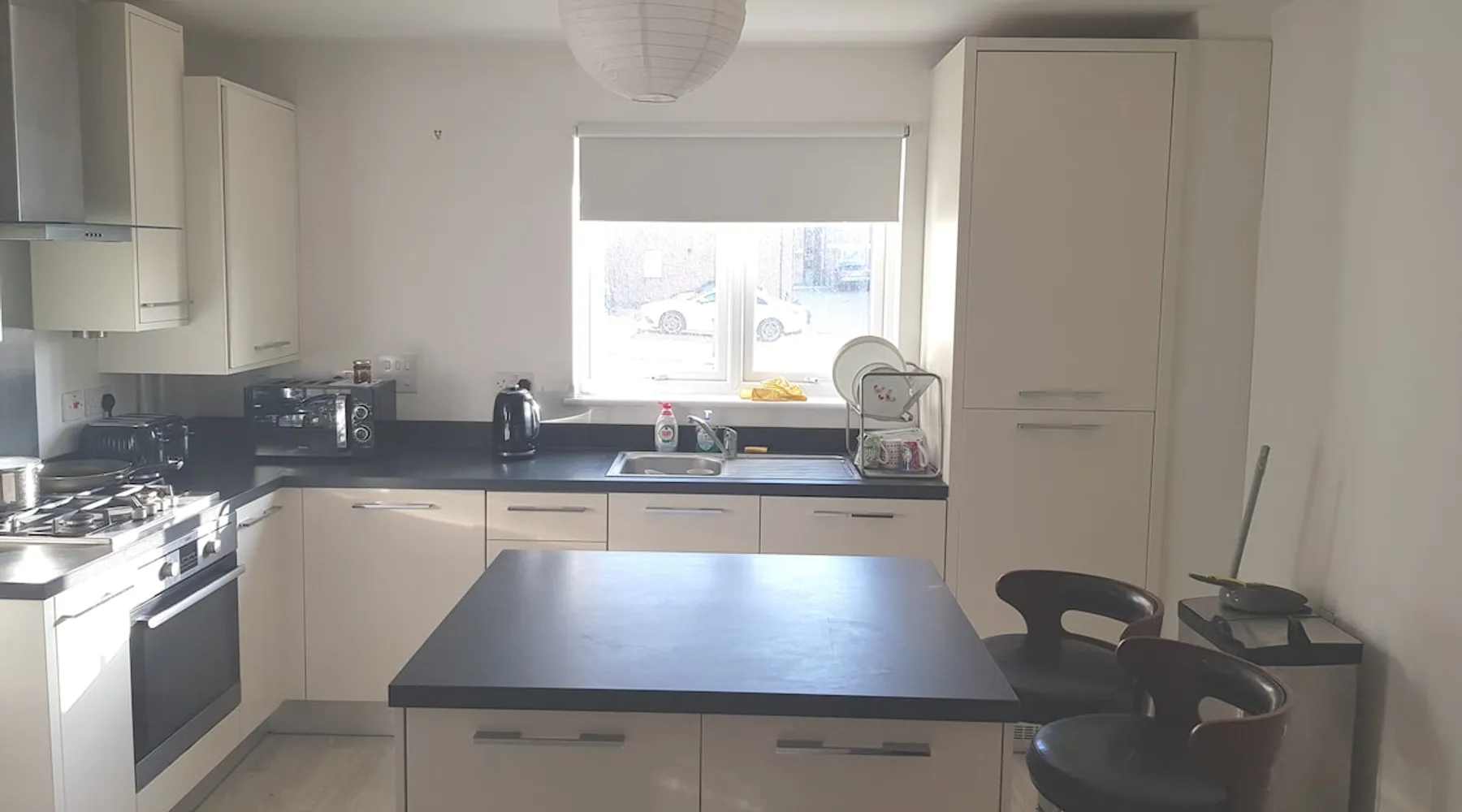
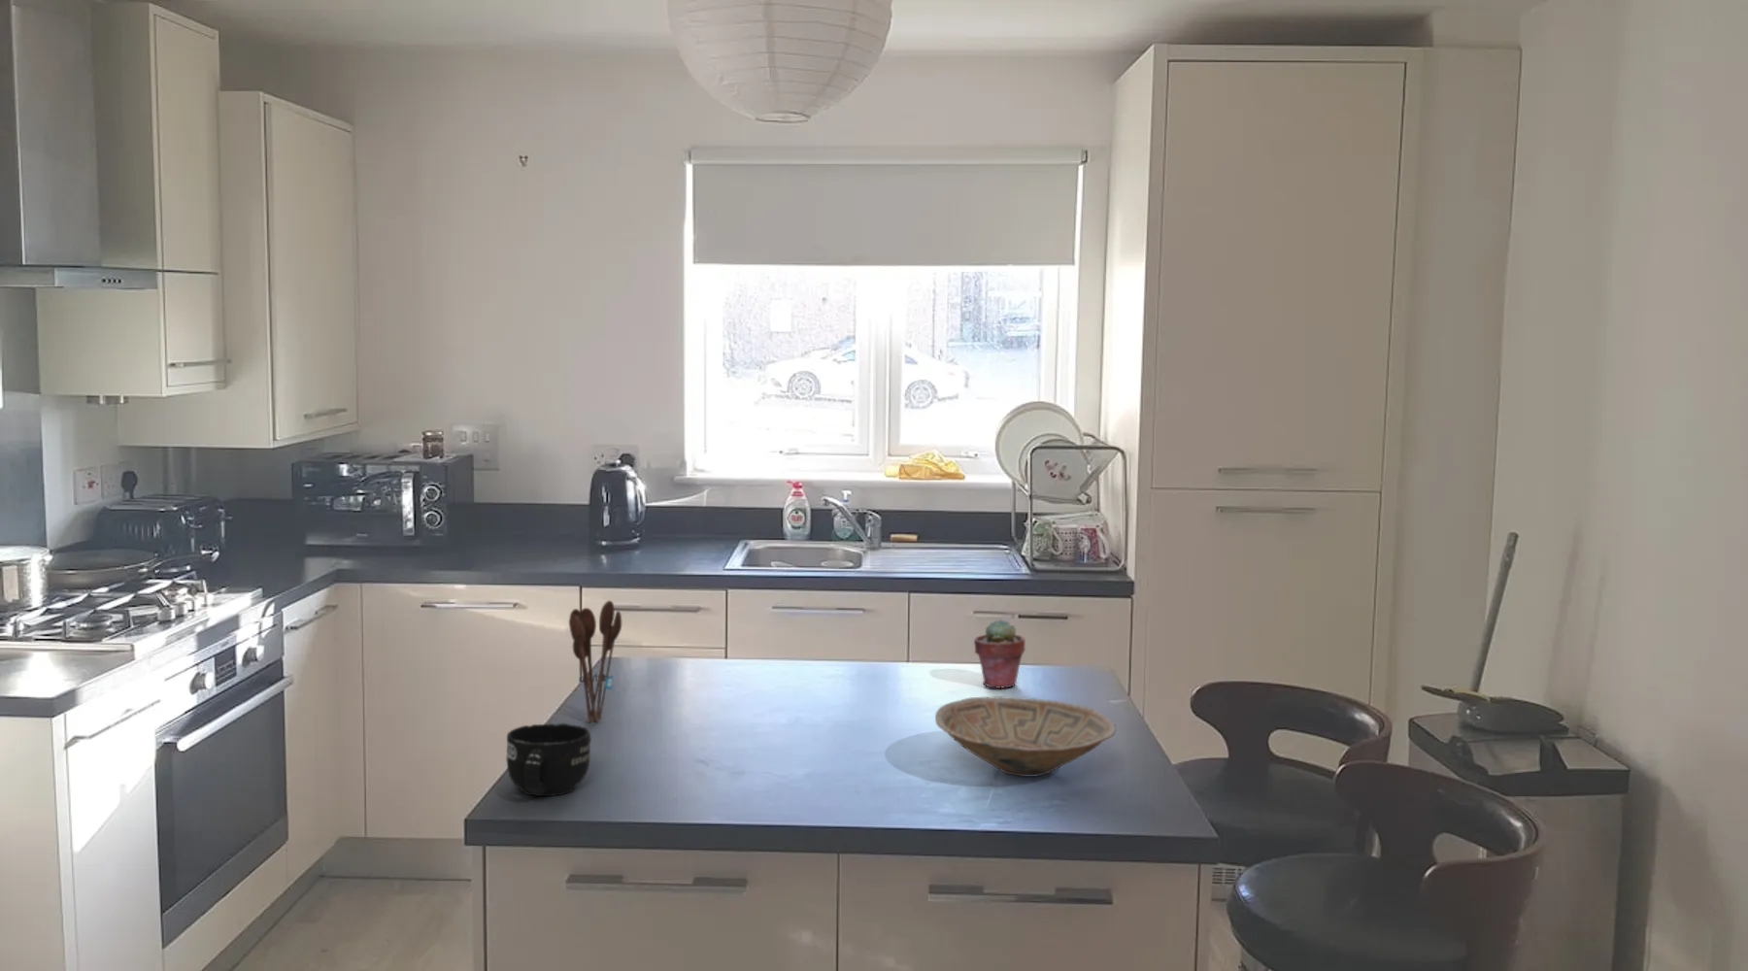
+ potted succulent [973,617,1026,690]
+ utensil holder [568,599,623,725]
+ mug [506,722,592,798]
+ bowl [934,695,1117,777]
